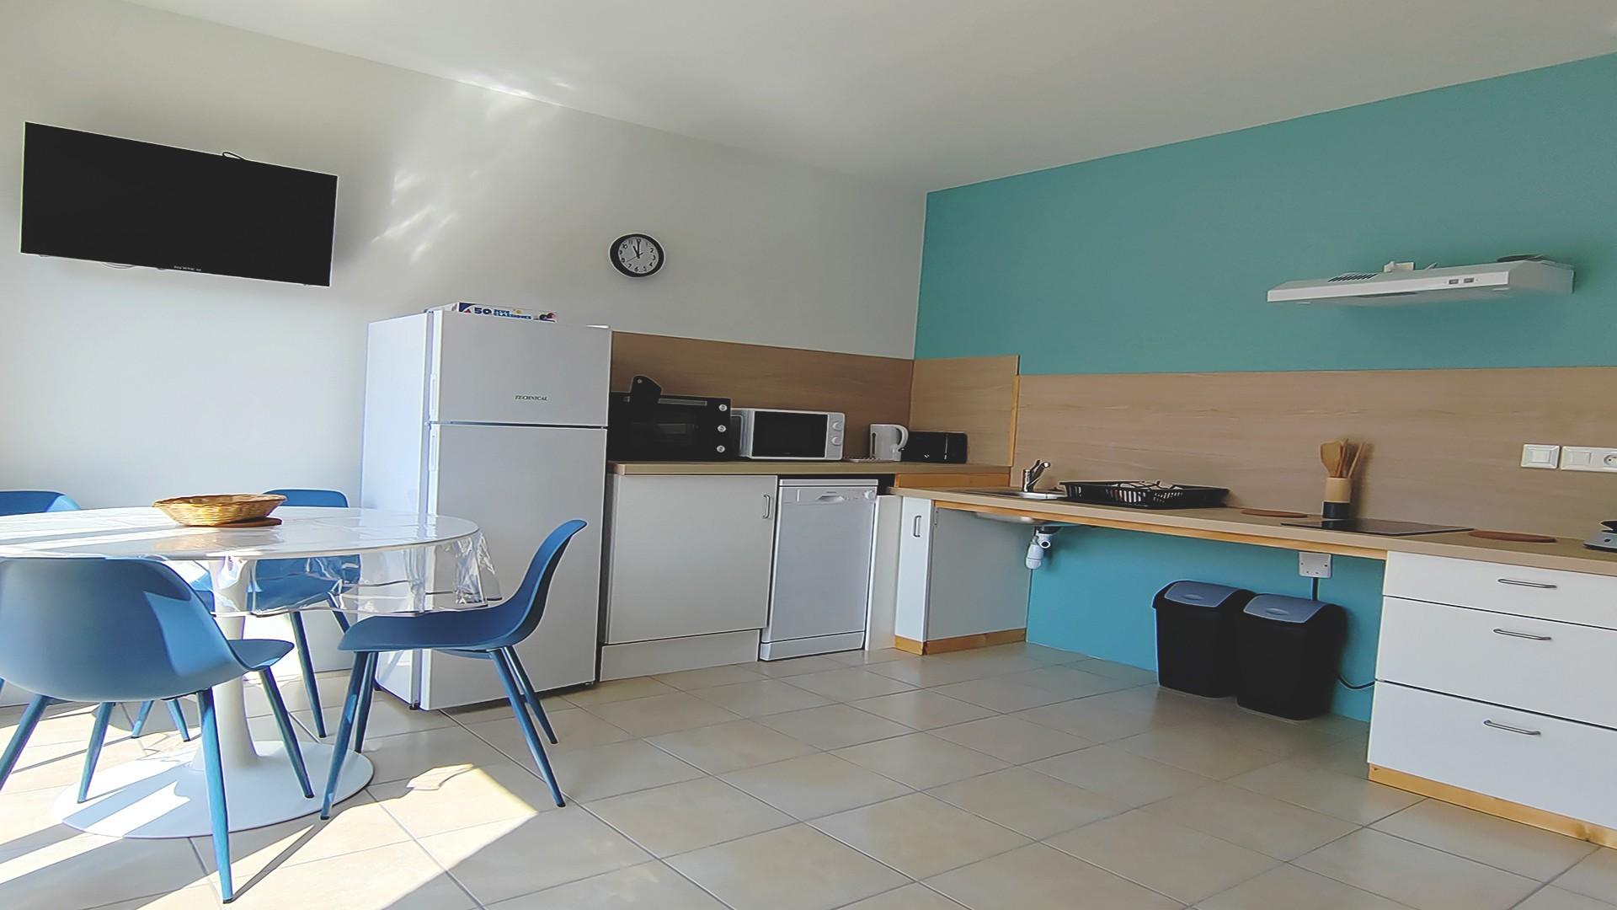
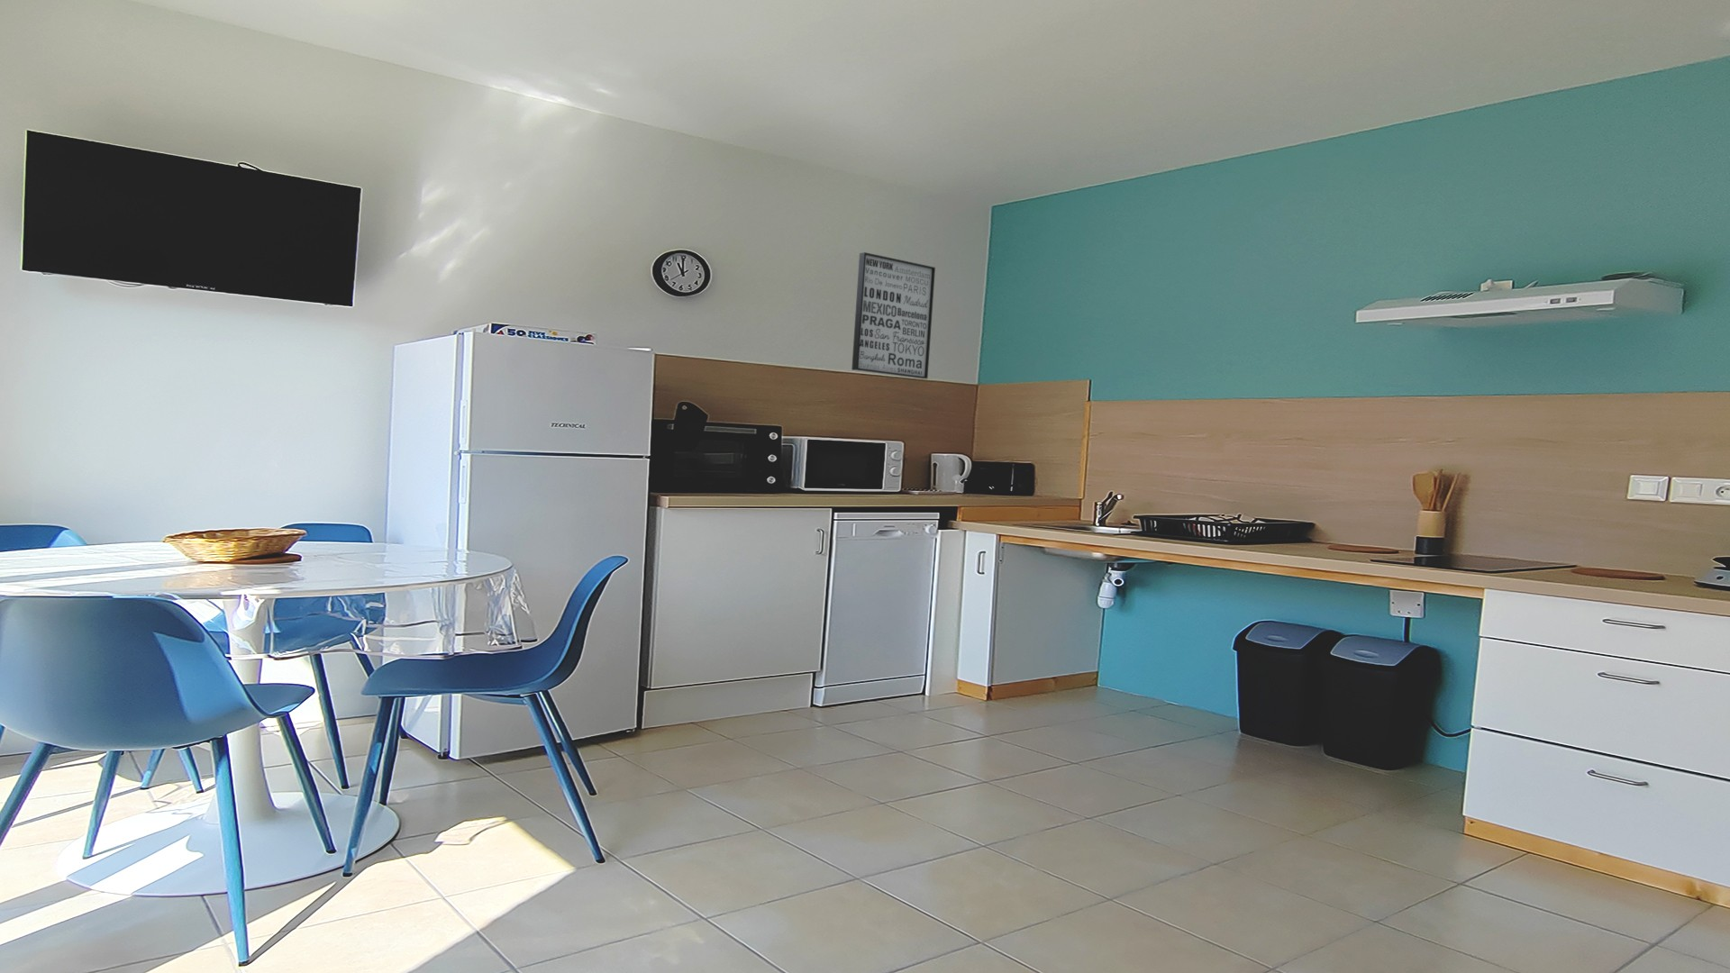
+ wall art [851,252,936,380]
